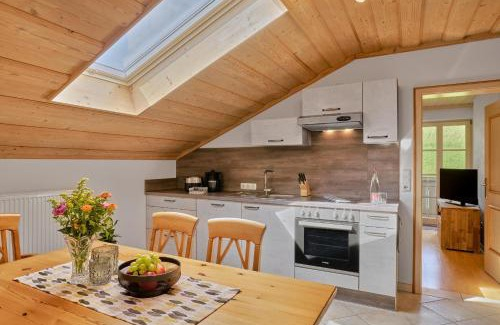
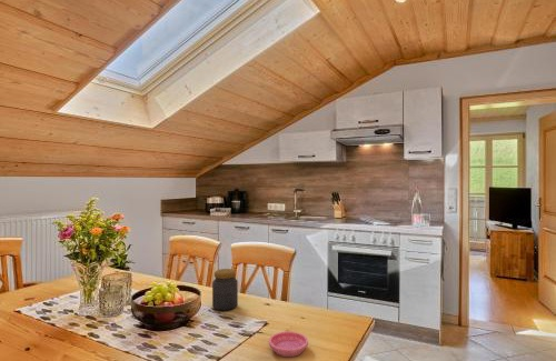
+ jar [211,268,239,311]
+ saucer [268,330,309,358]
